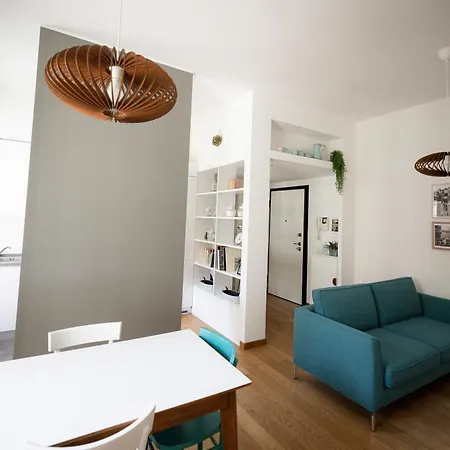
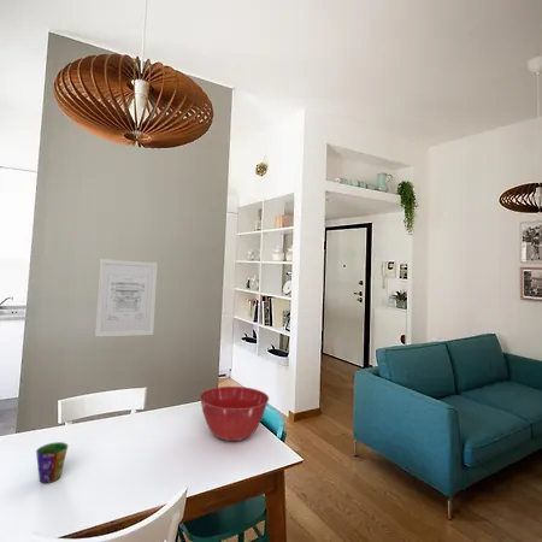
+ mixing bowl [199,385,270,442]
+ wall art [94,258,159,337]
+ cup [35,441,69,484]
